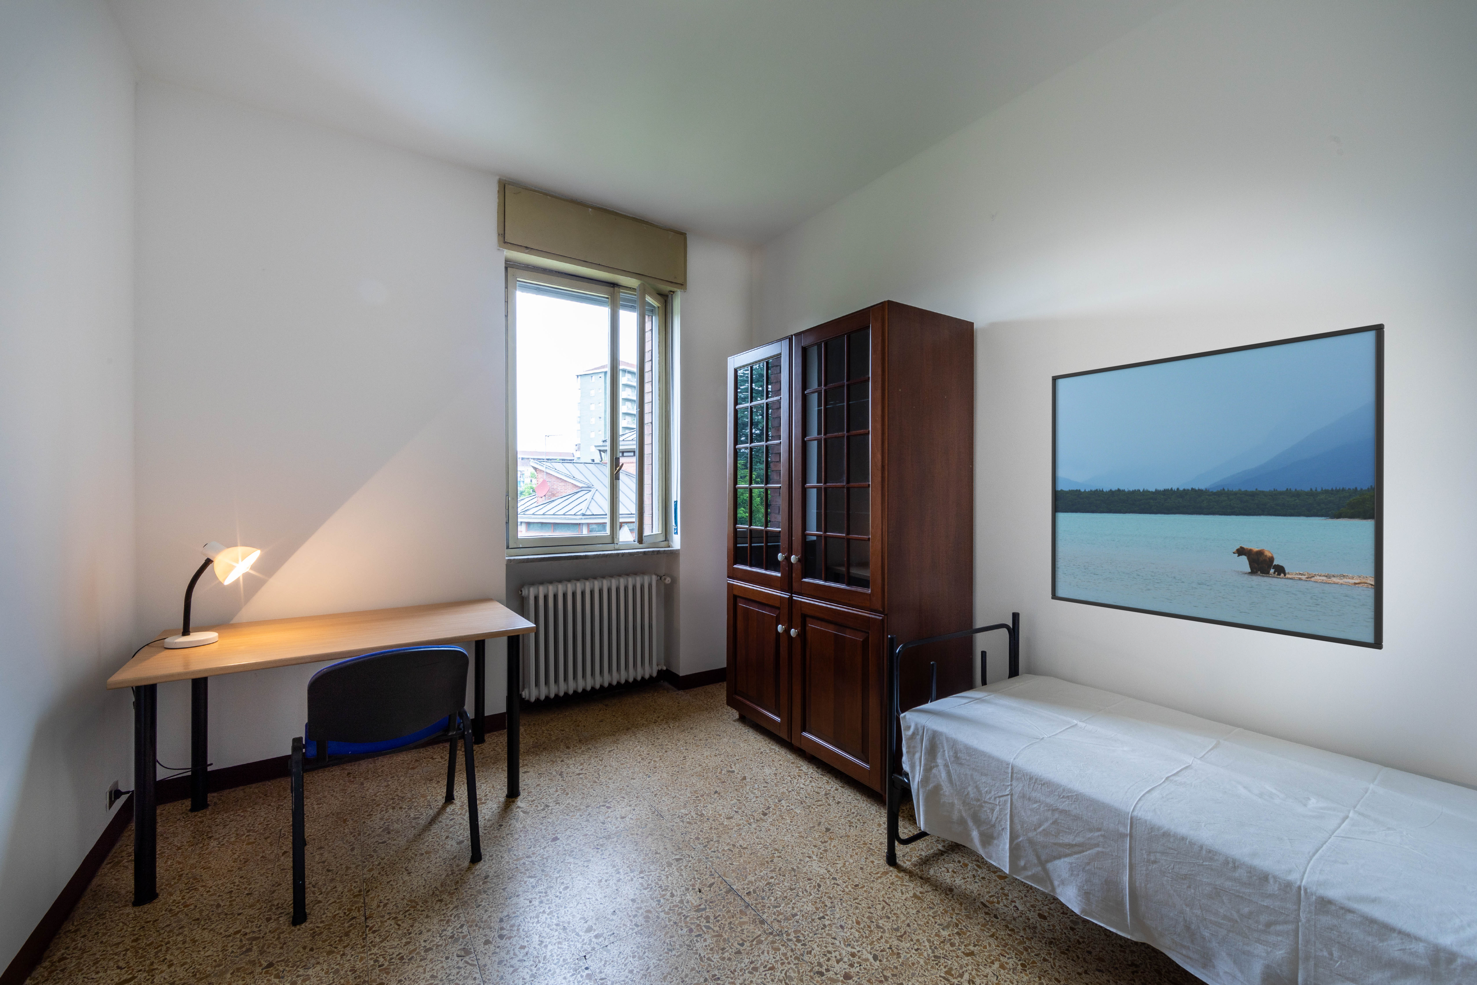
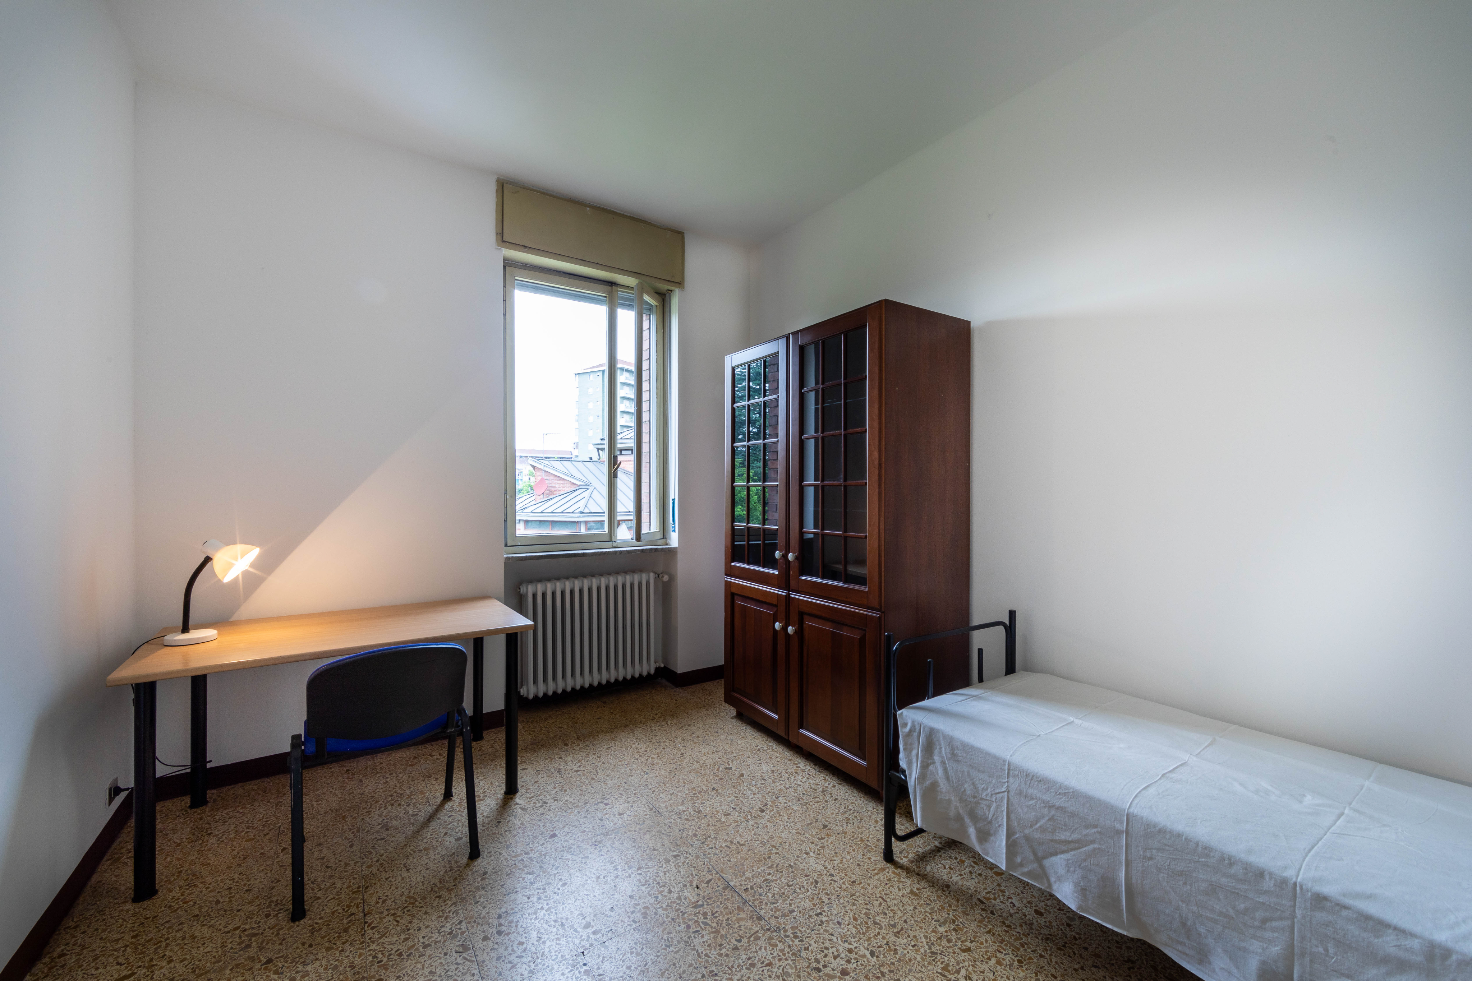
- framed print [1051,323,1385,650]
